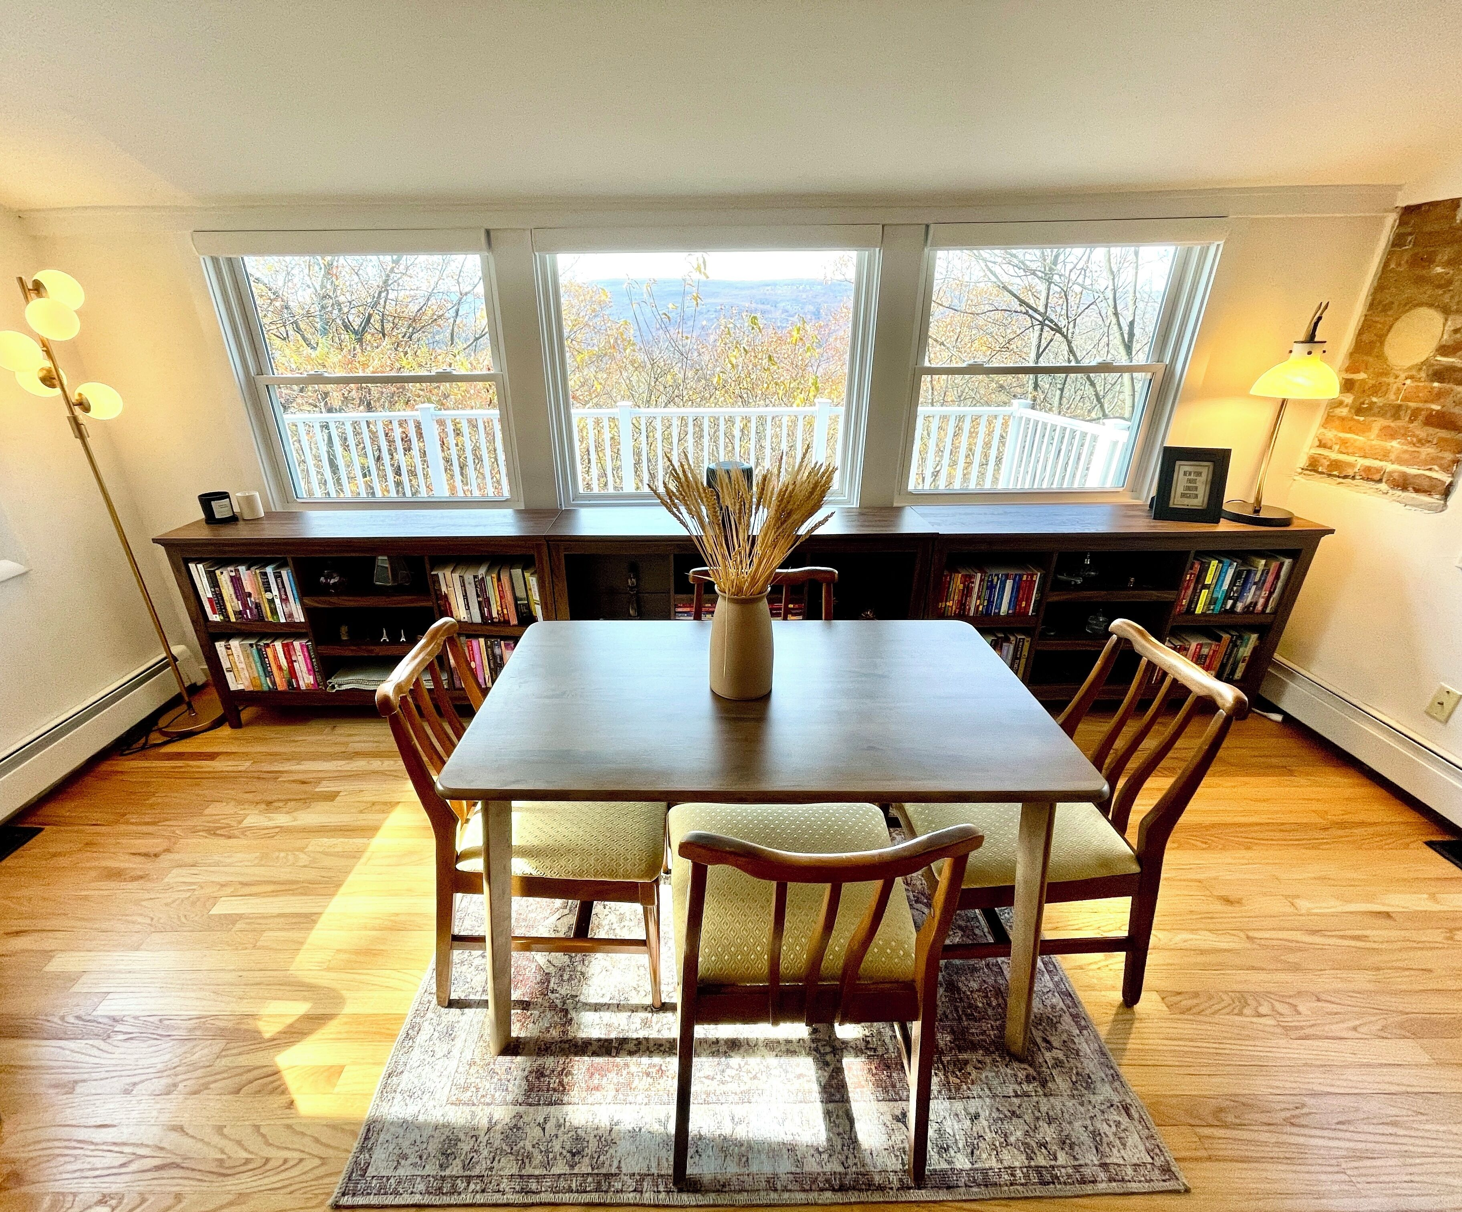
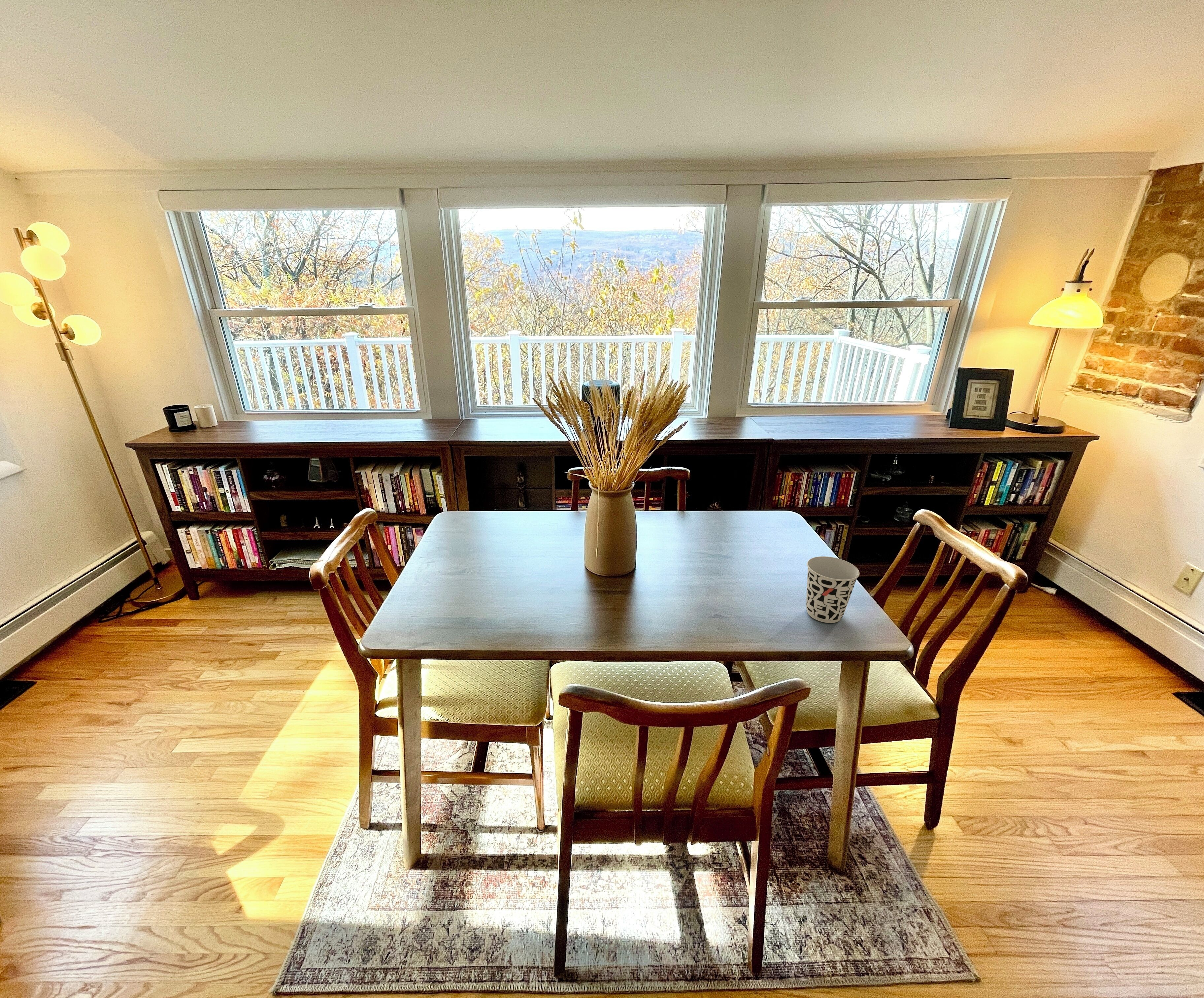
+ cup [806,556,860,623]
